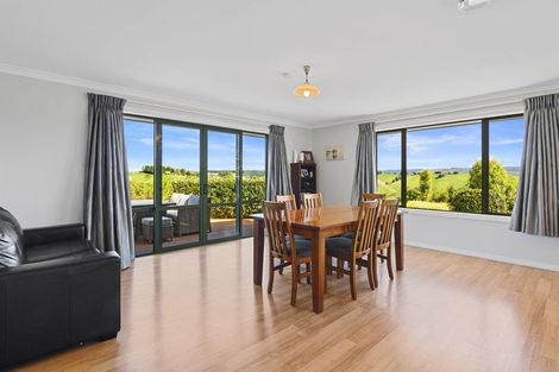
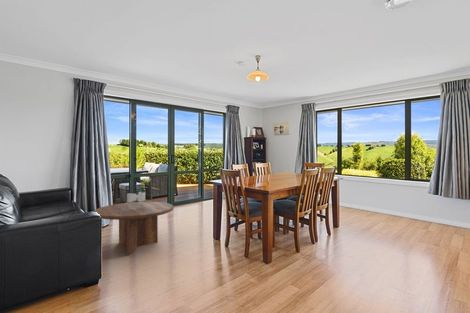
+ coffee table [93,201,174,256]
+ bouquet [126,178,152,203]
